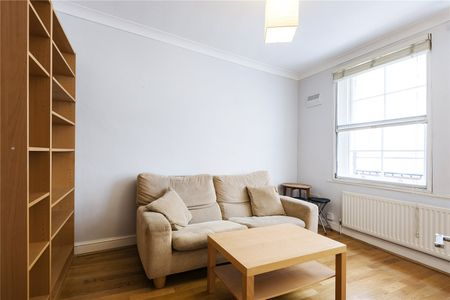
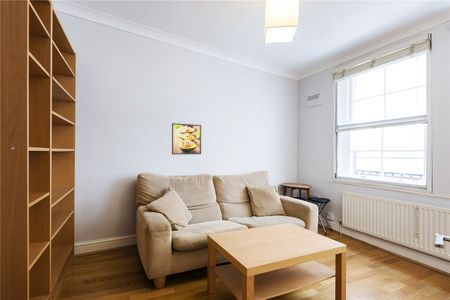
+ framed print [171,122,202,155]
